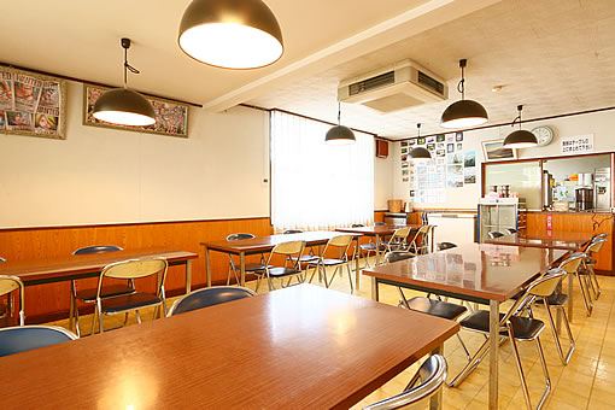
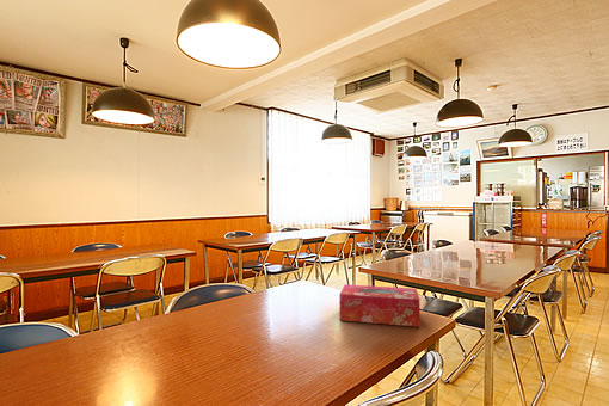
+ tissue box [338,283,422,328]
